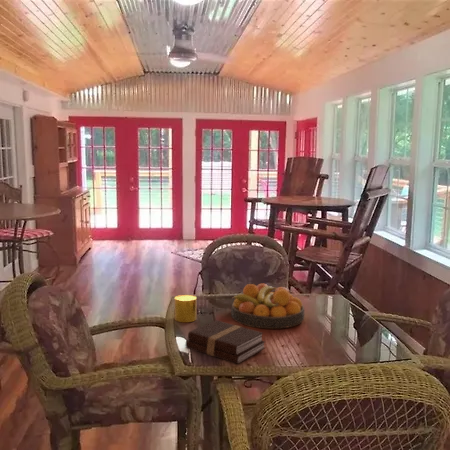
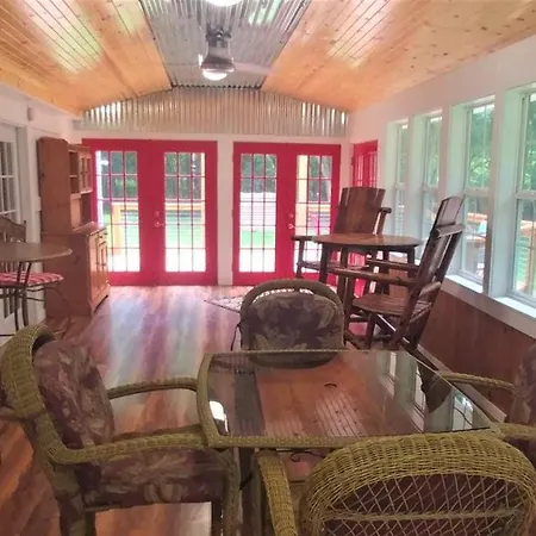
- cup [174,294,197,323]
- fruit bowl [230,282,305,329]
- book [185,319,266,365]
